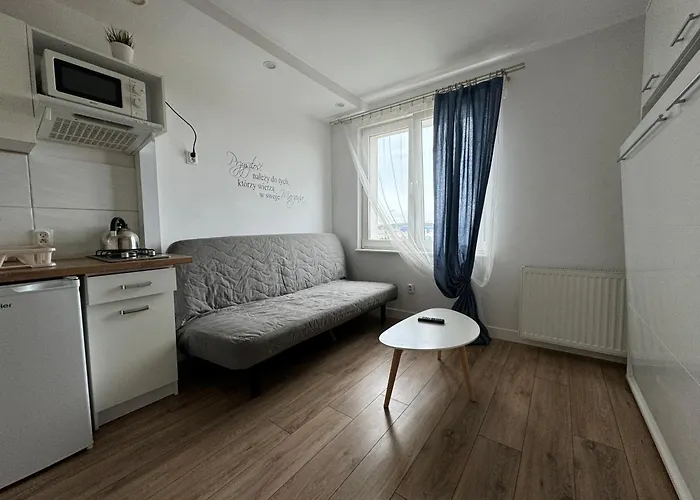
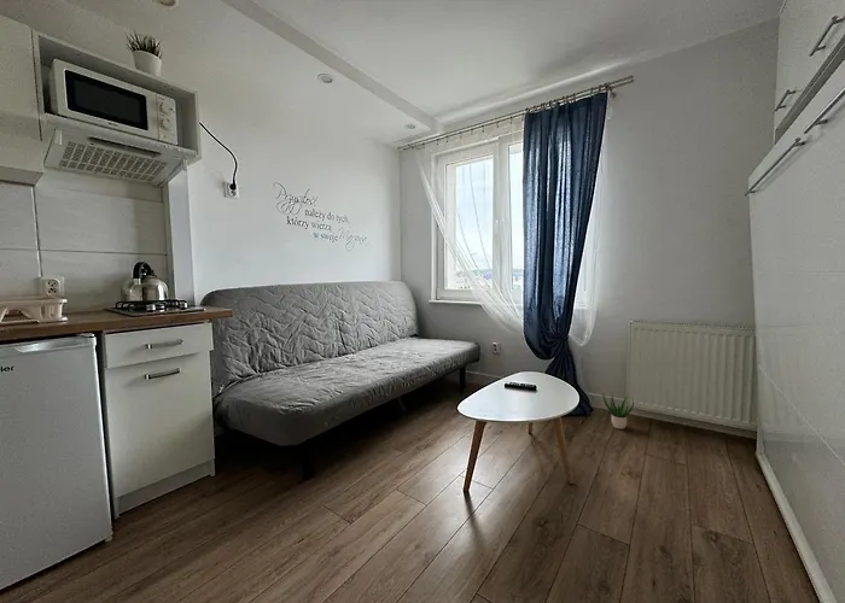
+ potted plant [602,393,635,431]
